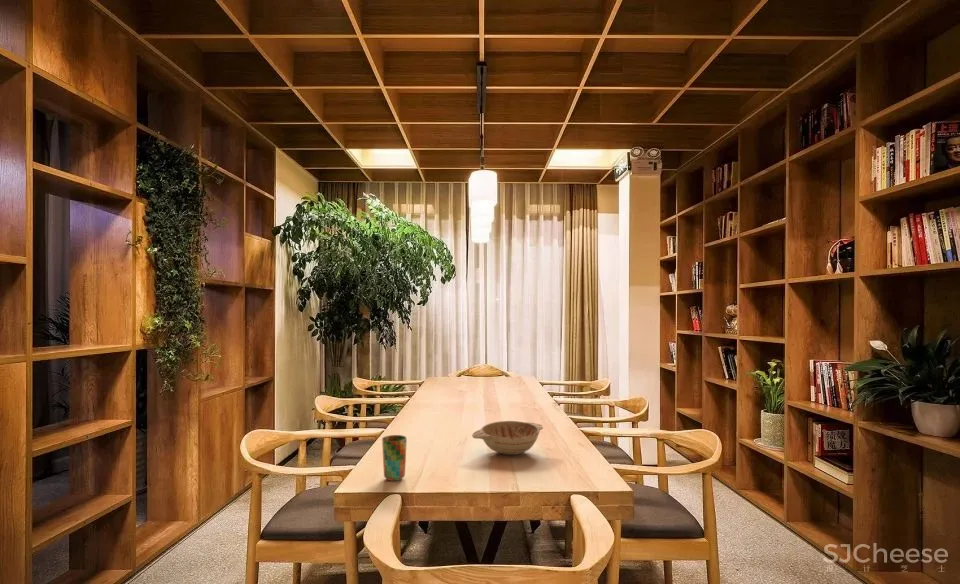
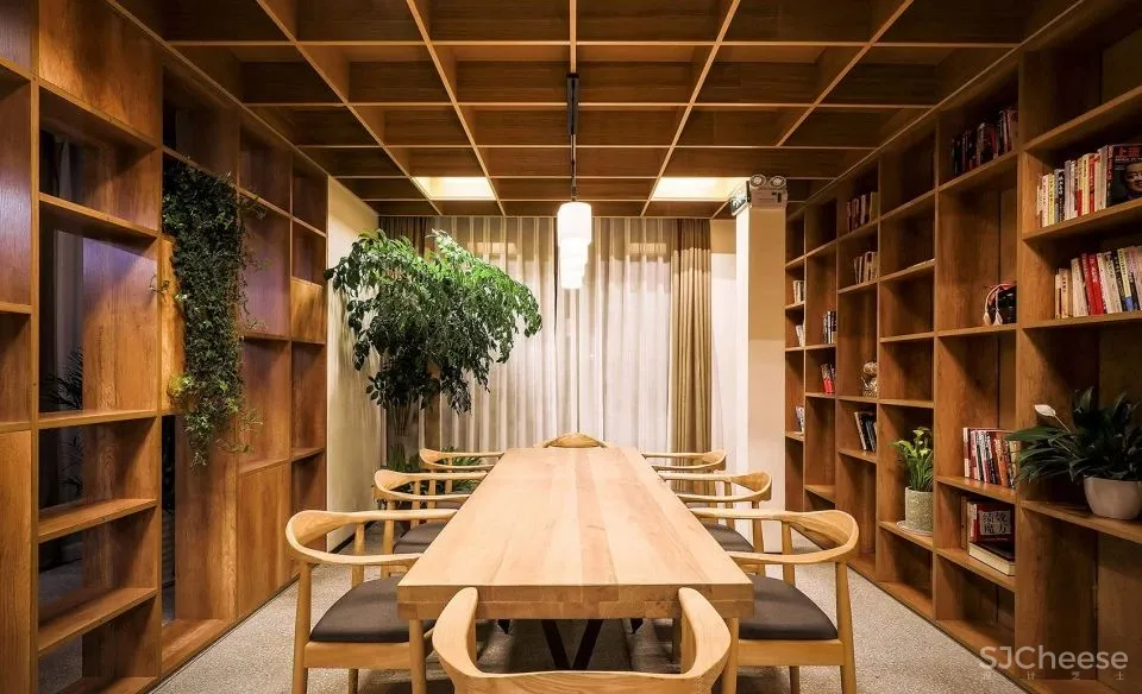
- decorative bowl [471,420,544,456]
- cup [381,434,408,482]
